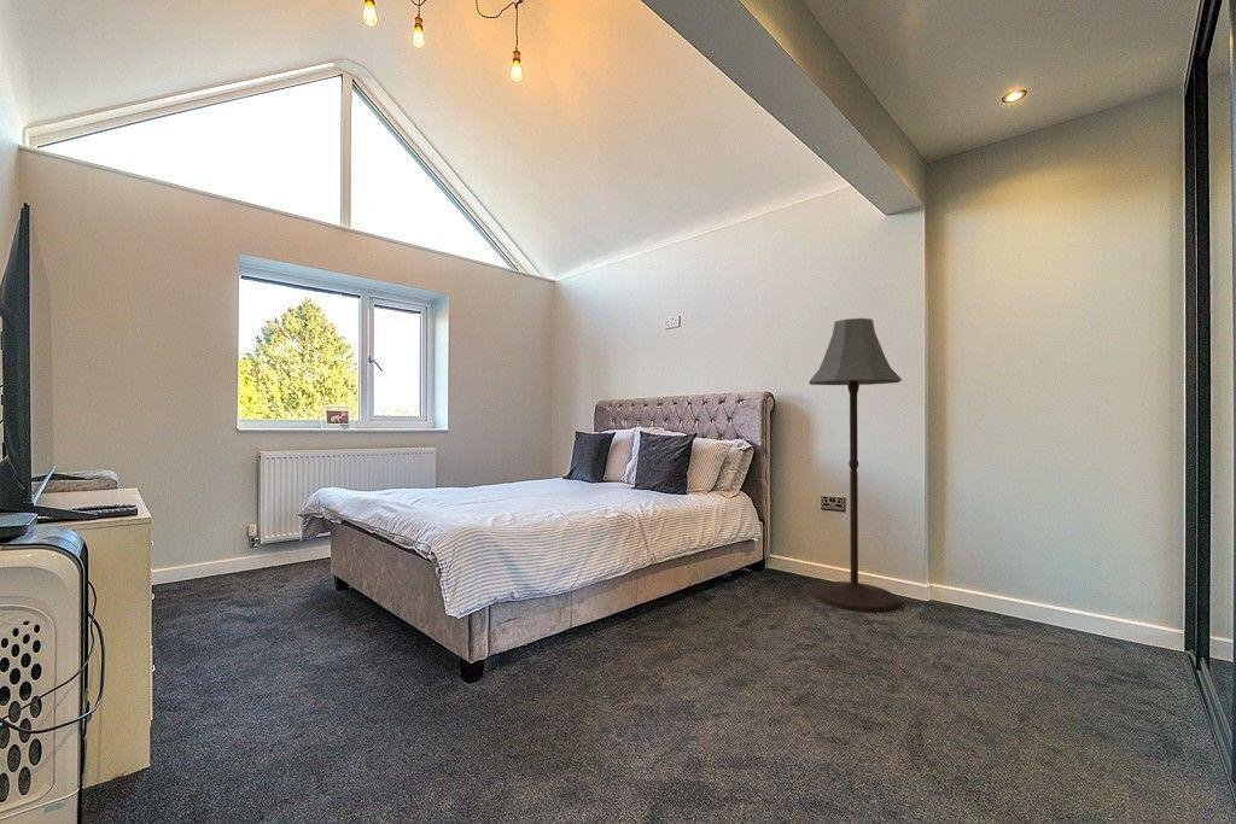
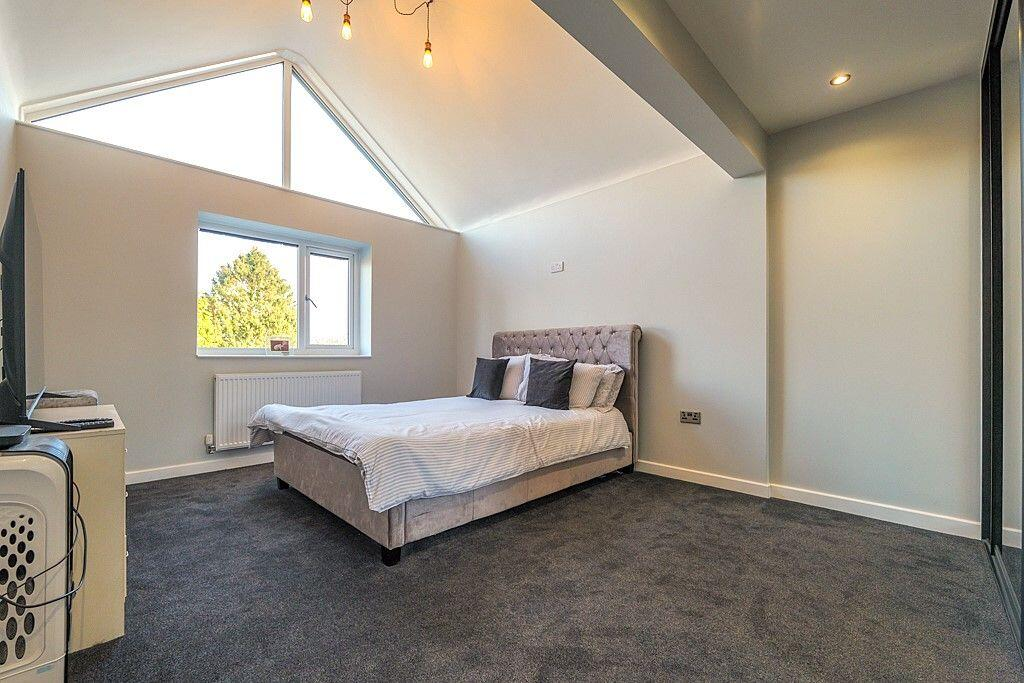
- floor lamp [808,317,903,614]
